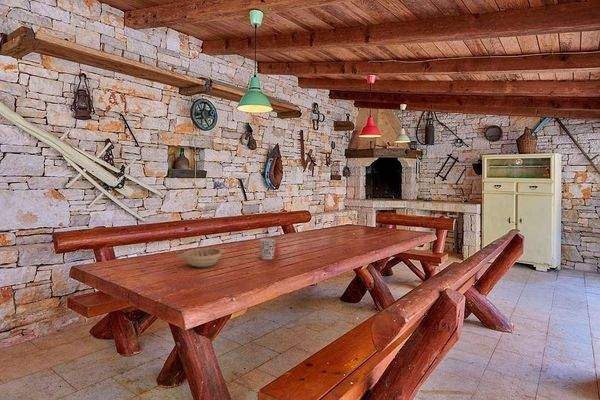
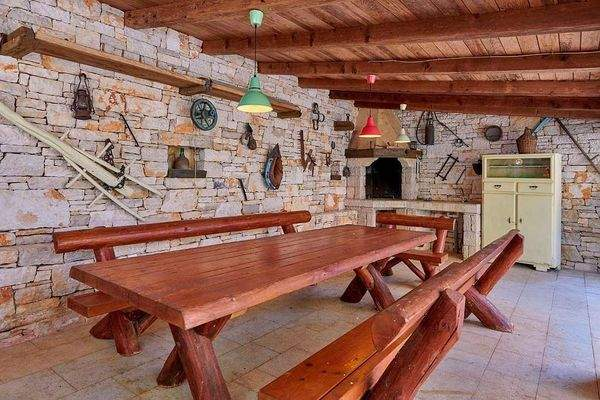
- decorative bowl [176,247,226,269]
- cup [258,237,277,260]
